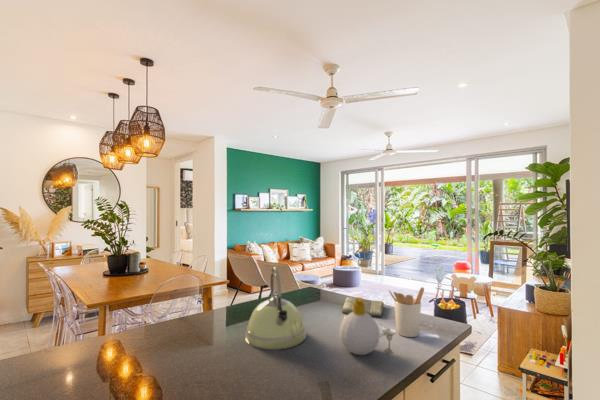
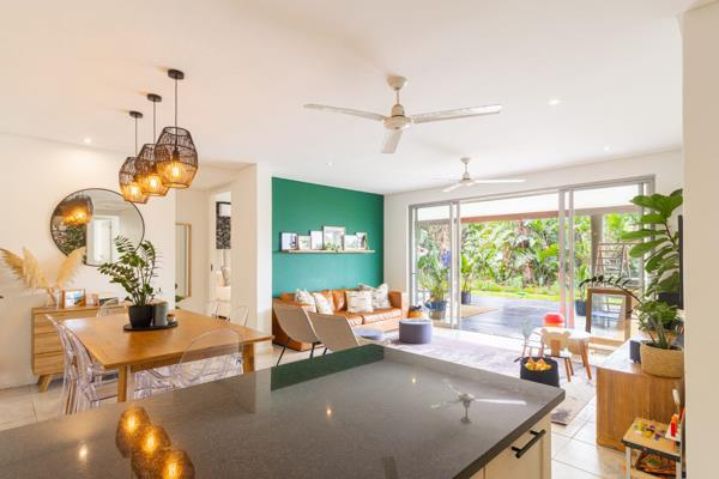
- soap bottle [338,296,381,356]
- dish towel [341,296,385,318]
- kettle [244,266,307,351]
- utensil holder [388,286,425,338]
